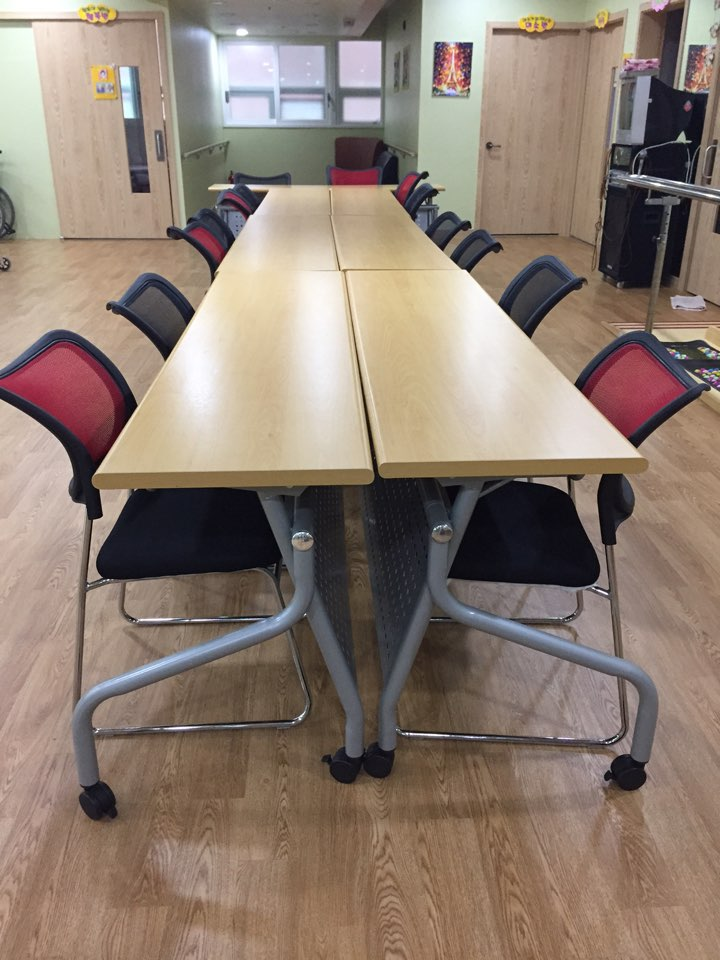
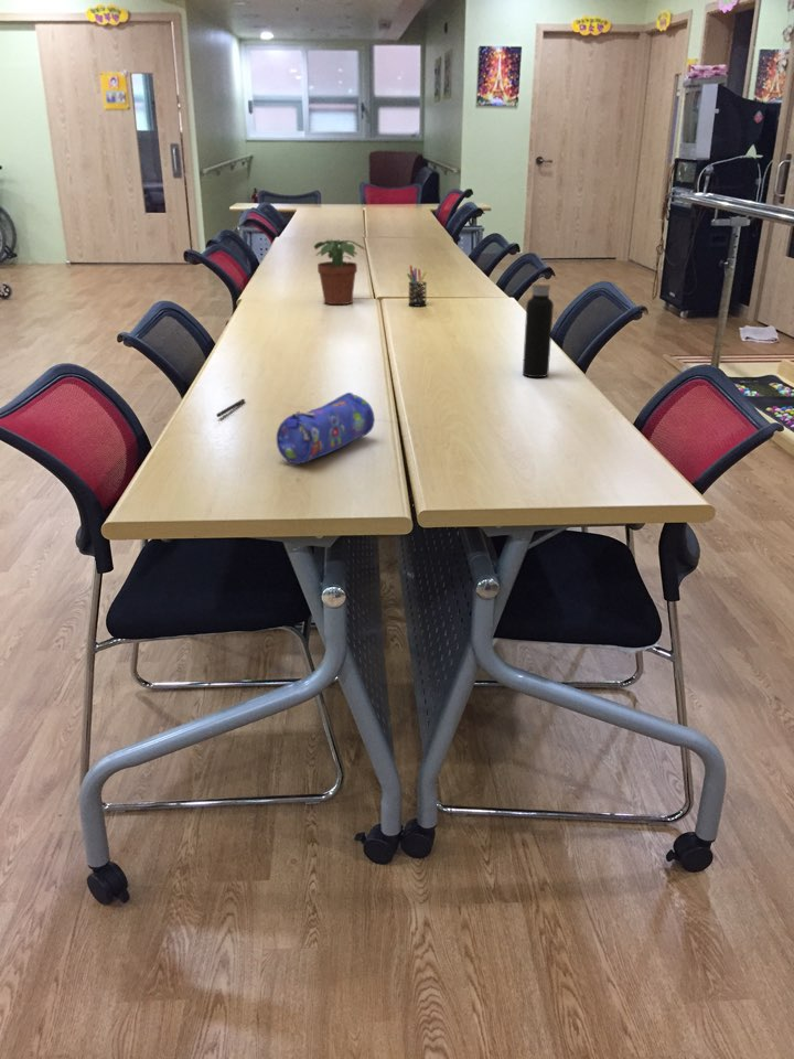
+ water bottle [522,272,555,378]
+ pencil case [276,392,376,466]
+ potted plant [313,238,366,306]
+ pen holder [406,265,428,308]
+ pen [215,398,246,418]
